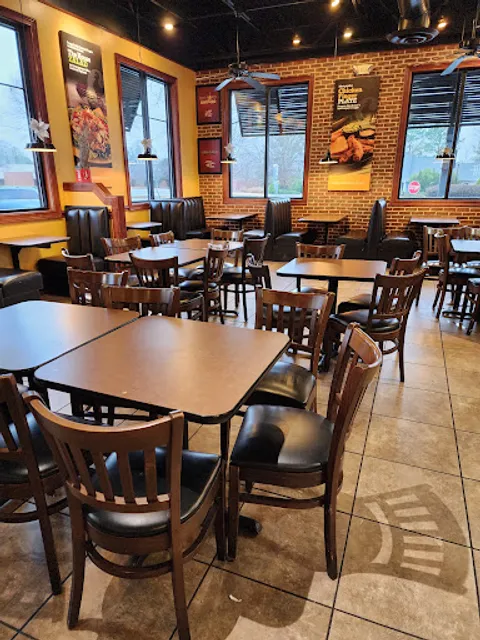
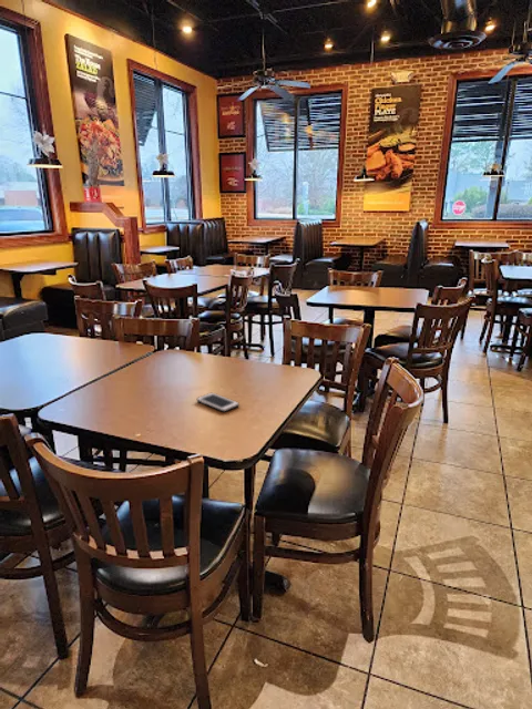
+ cell phone [196,392,241,413]
